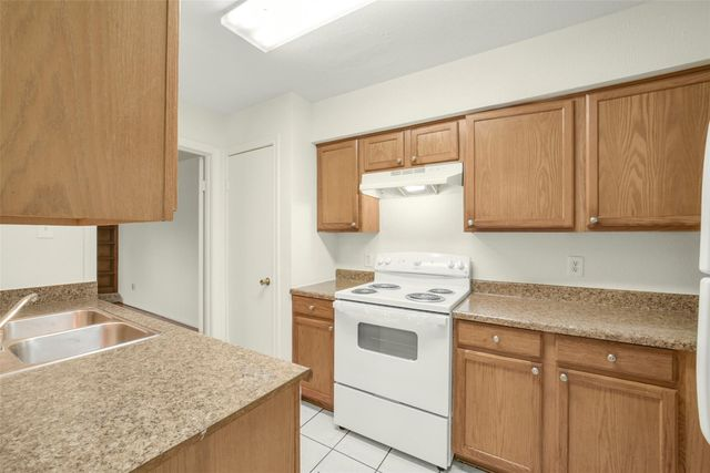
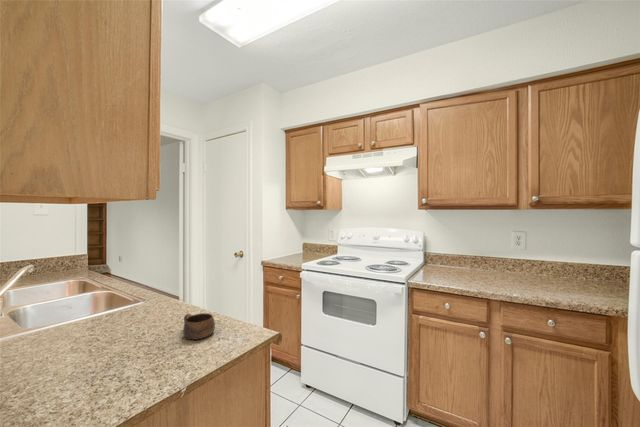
+ cup [182,312,216,341]
